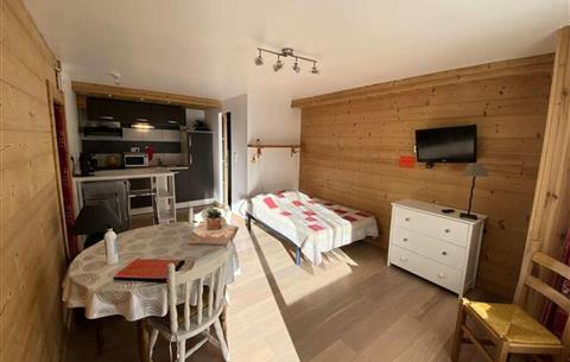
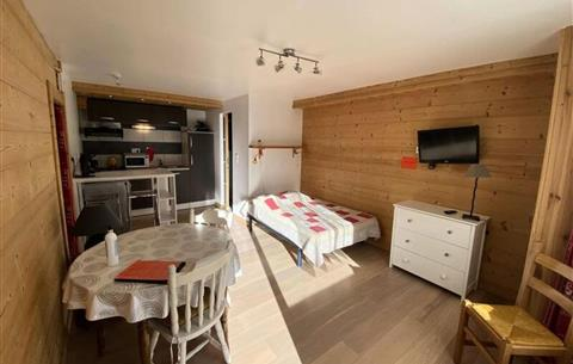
- succulent plant [186,208,240,246]
